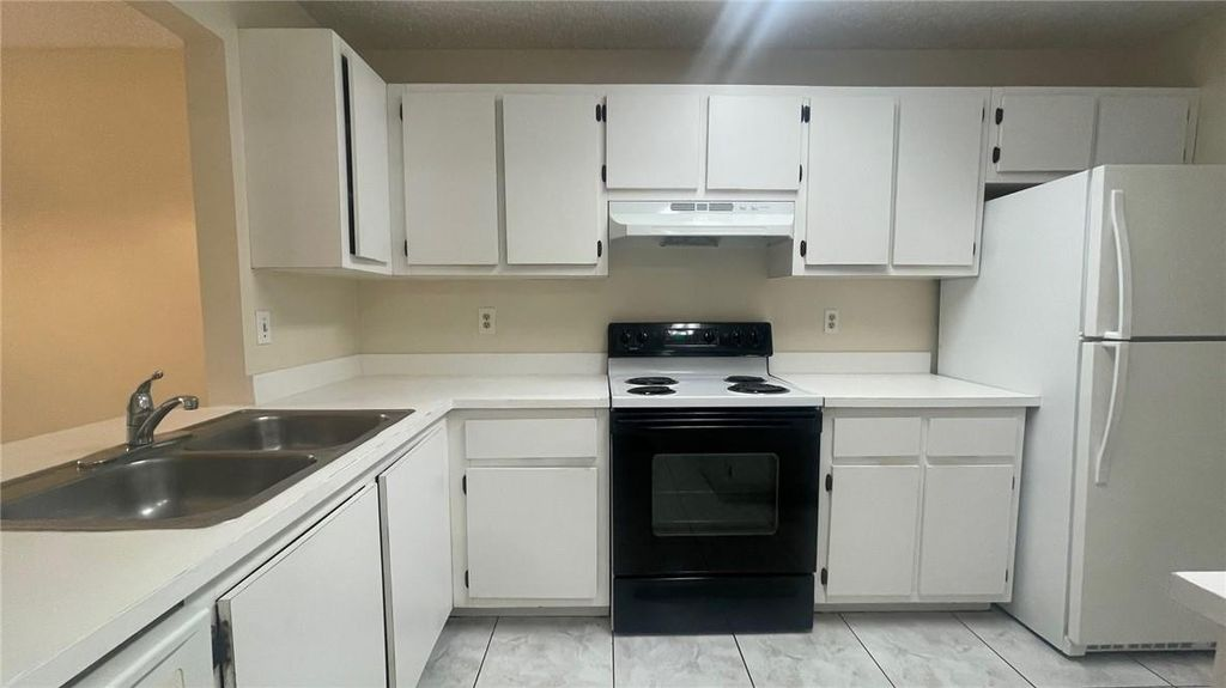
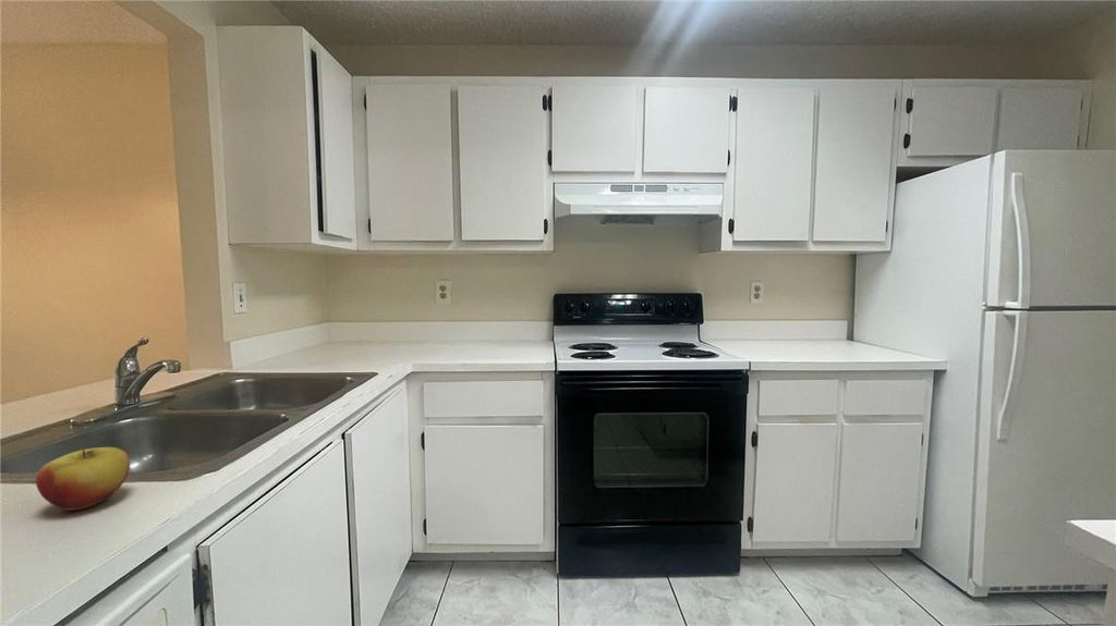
+ apple [35,446,131,512]
